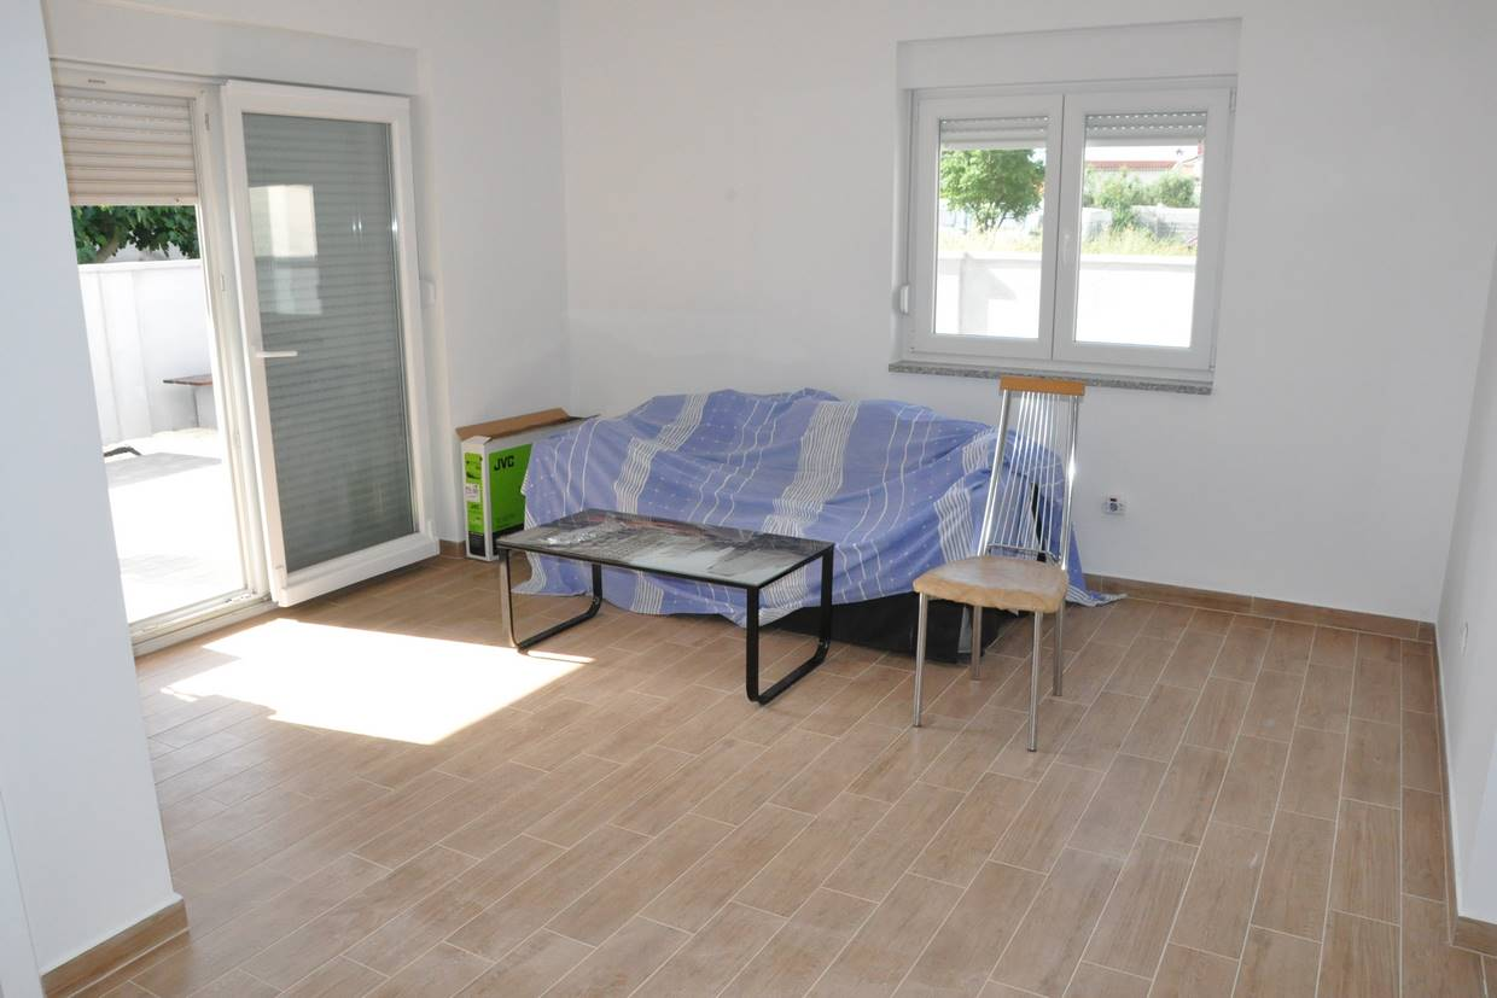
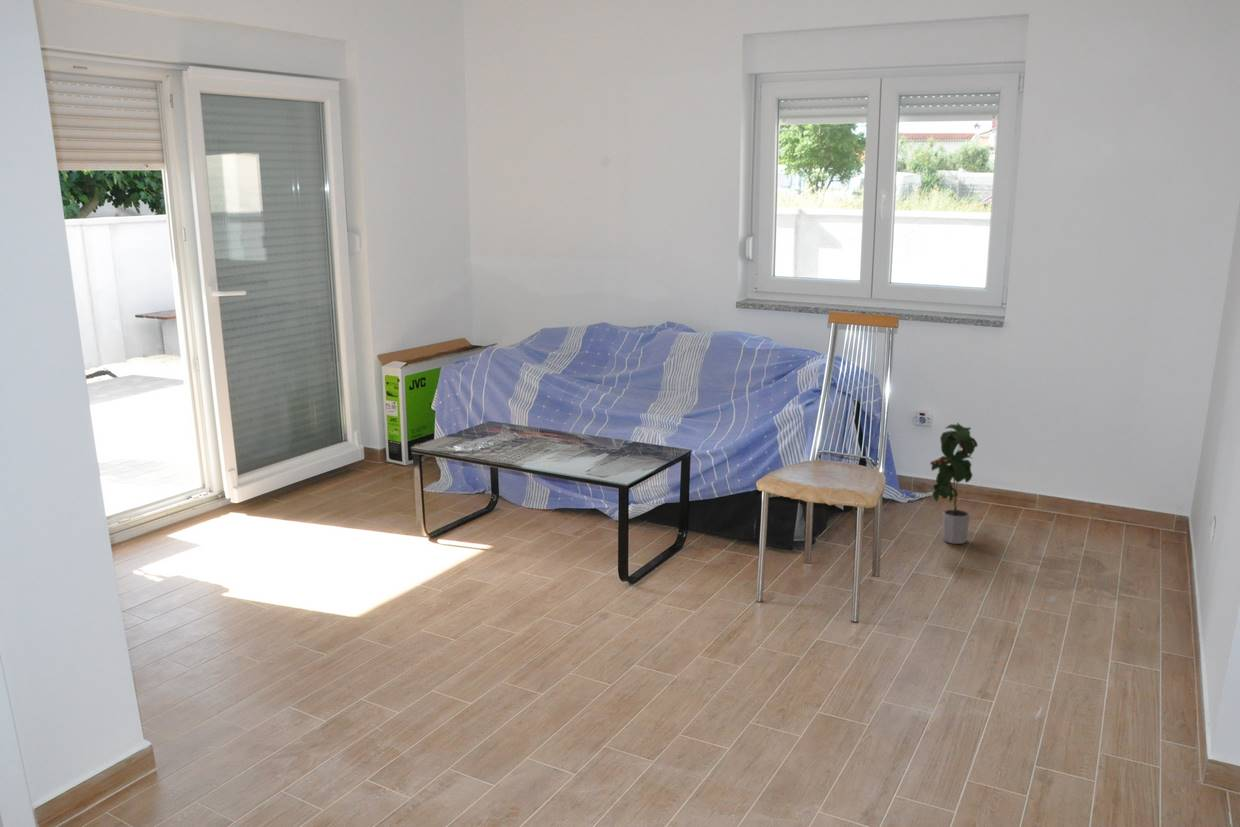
+ potted plant [929,422,979,545]
